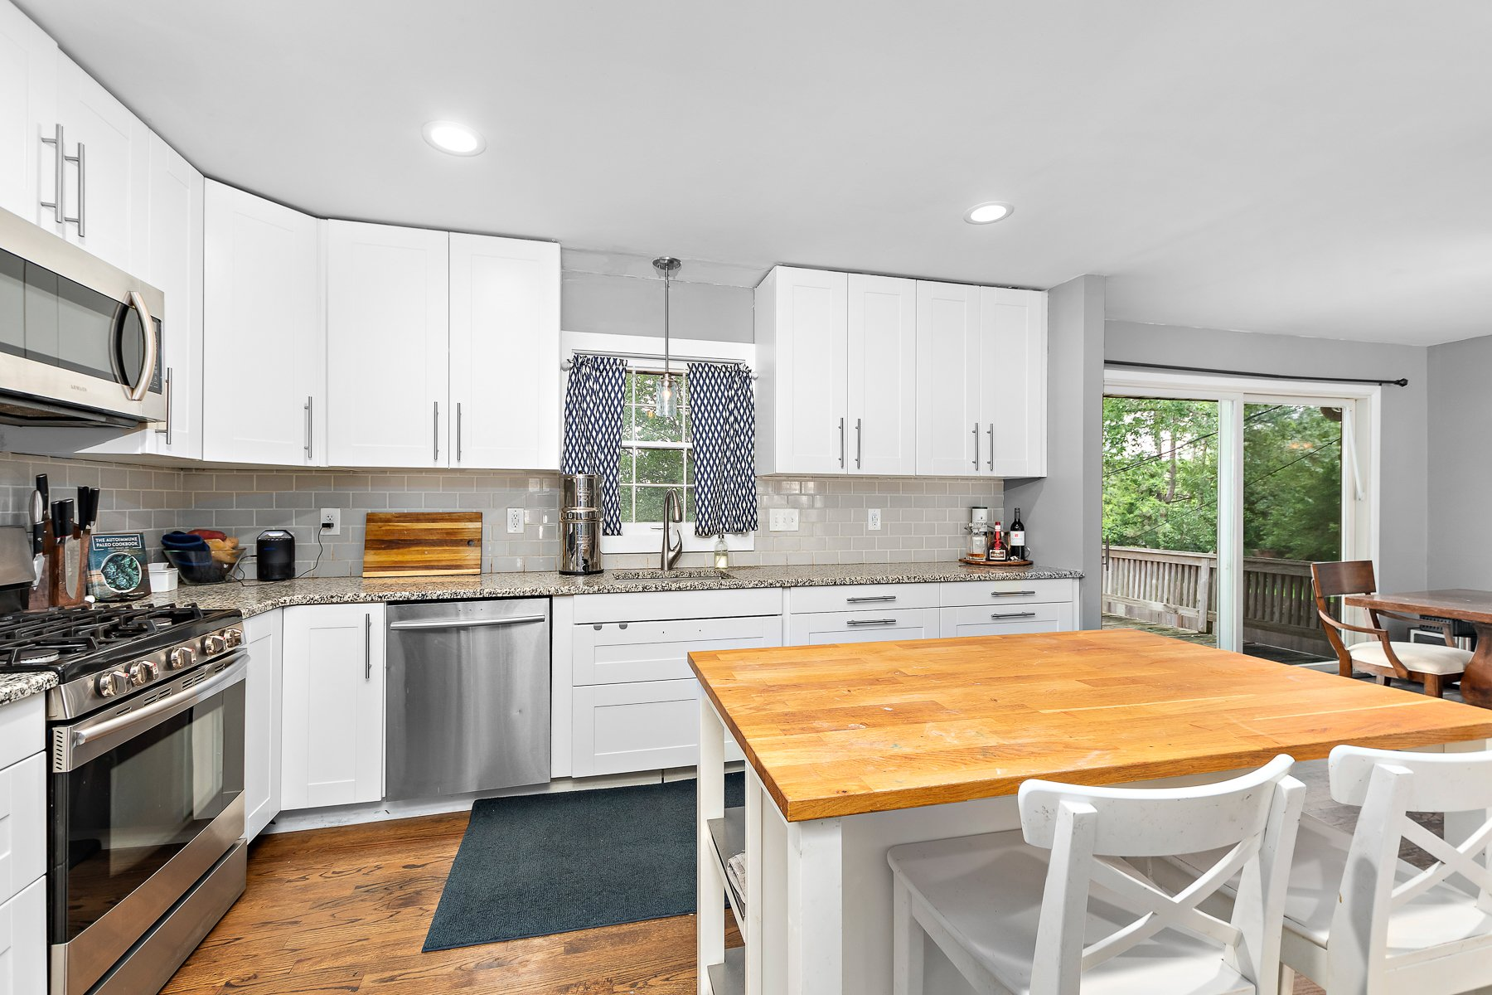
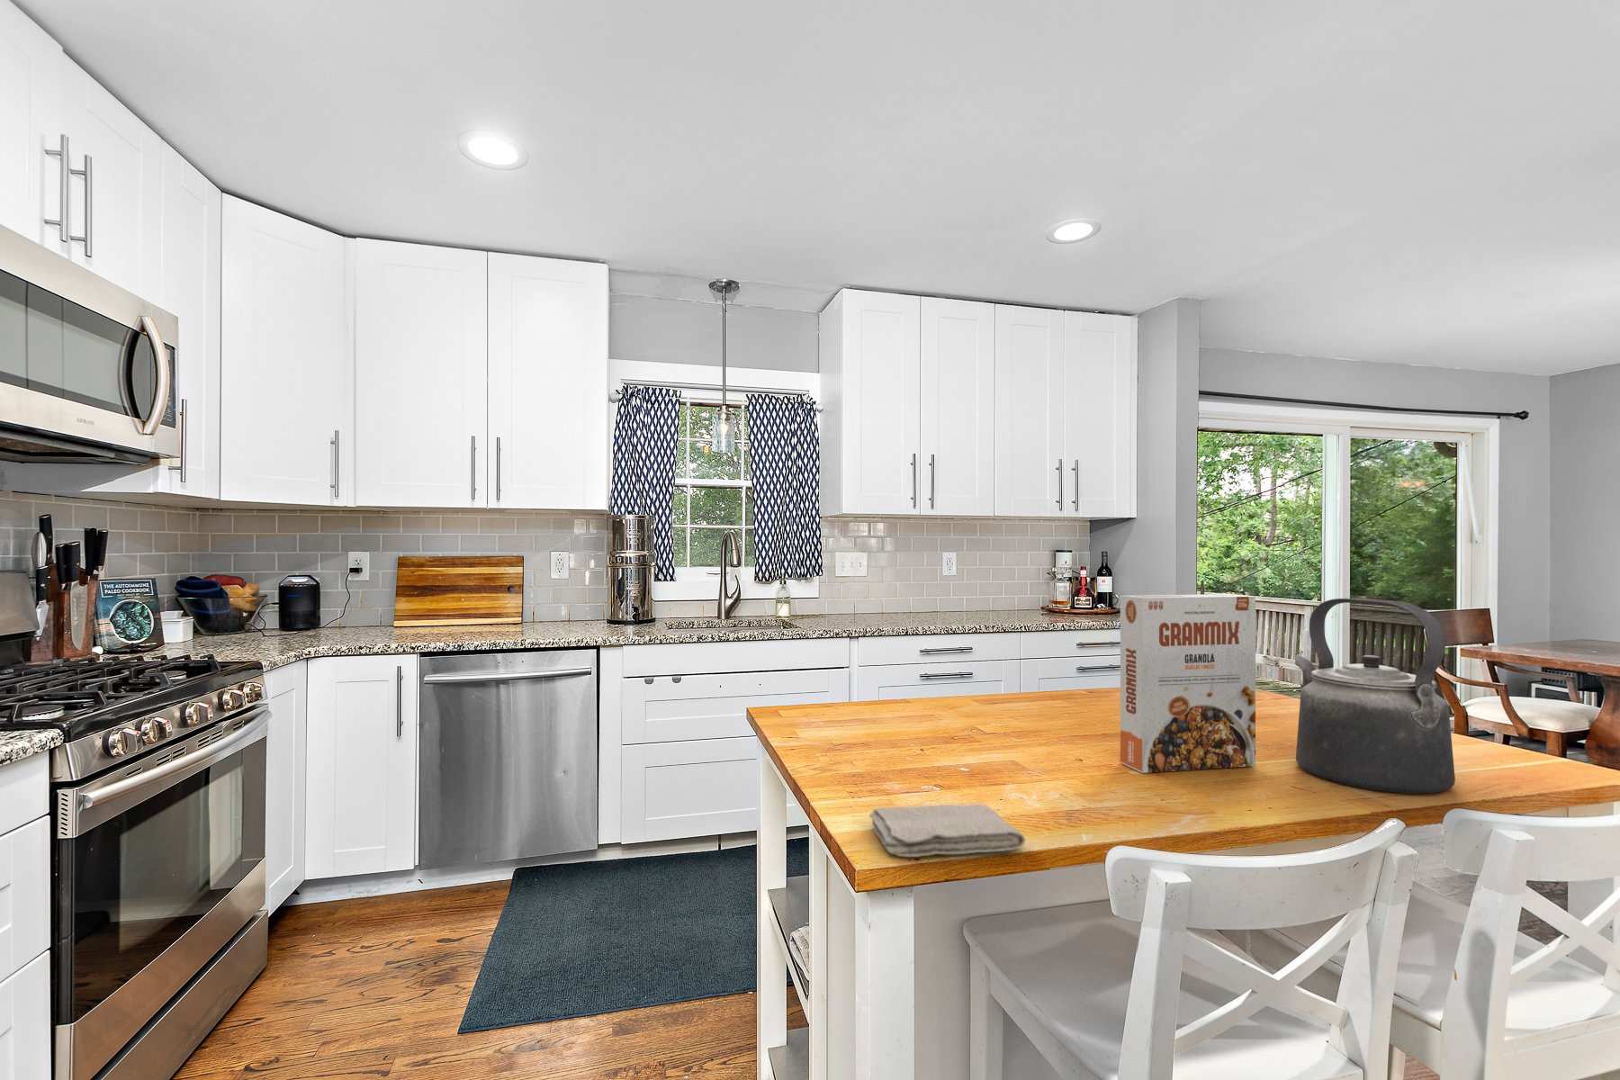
+ cereal box [1120,593,1256,774]
+ washcloth [869,804,1026,858]
+ kettle [1295,598,1456,794]
